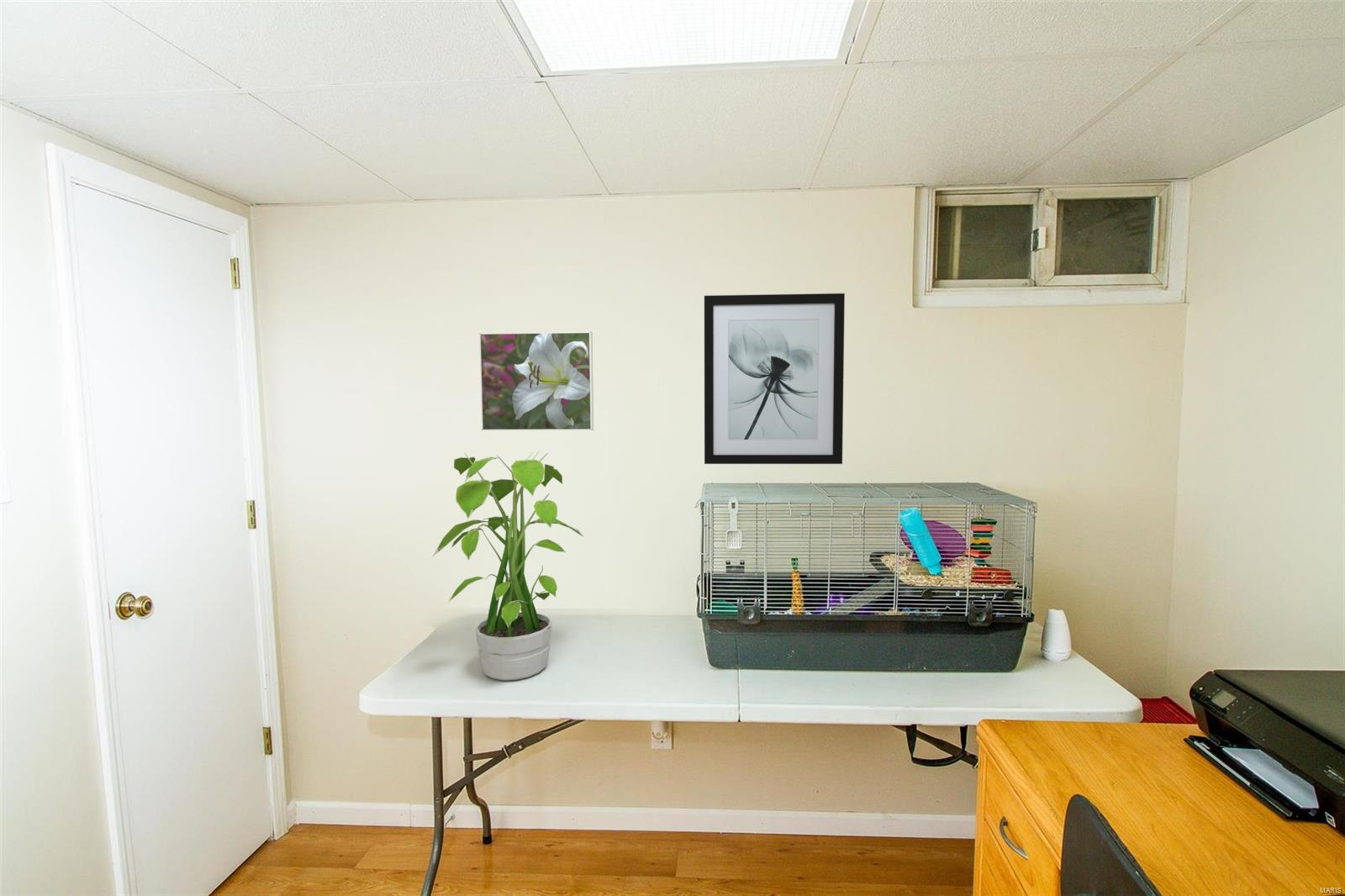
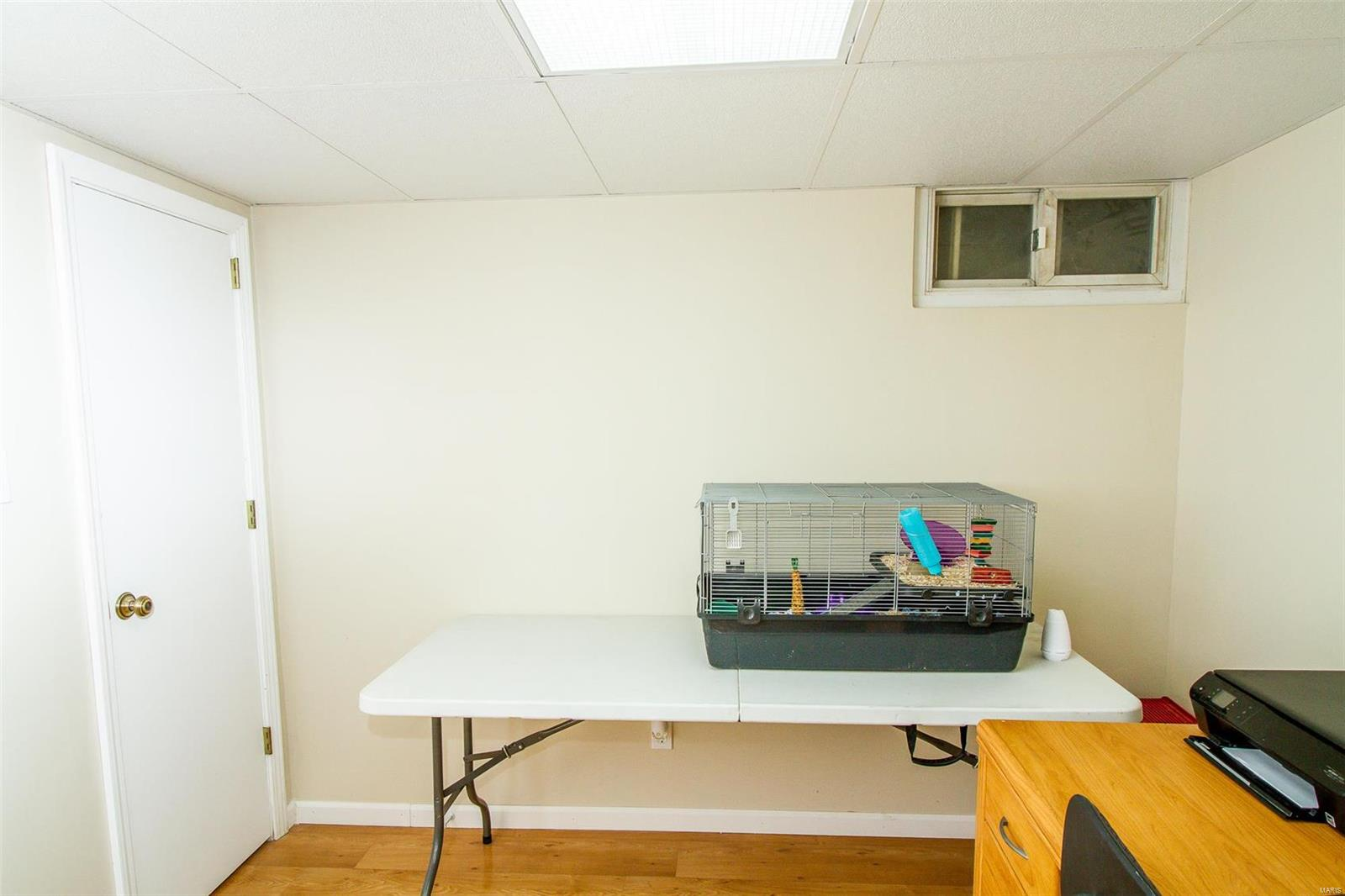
- wall art [704,293,846,465]
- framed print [478,331,594,431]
- potted plant [431,450,584,681]
